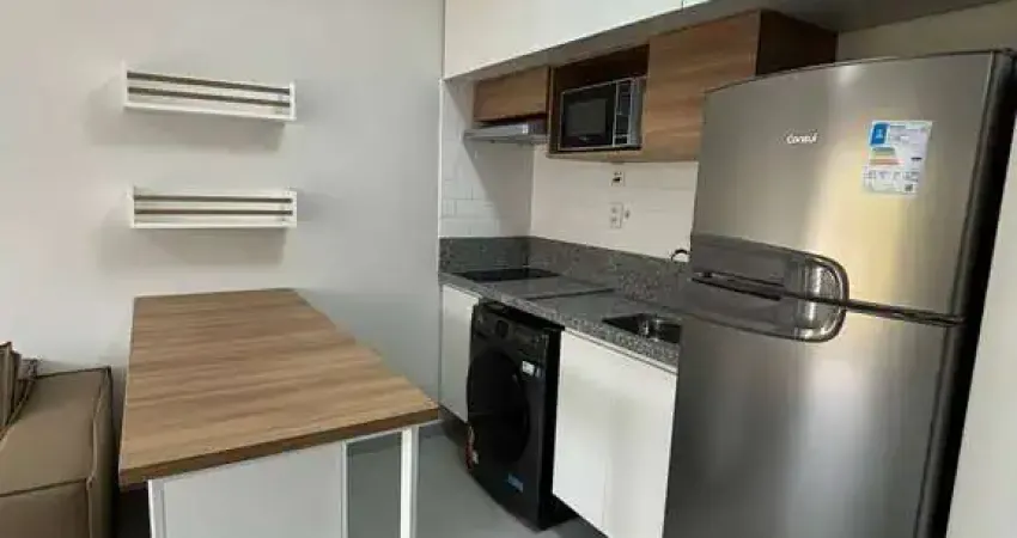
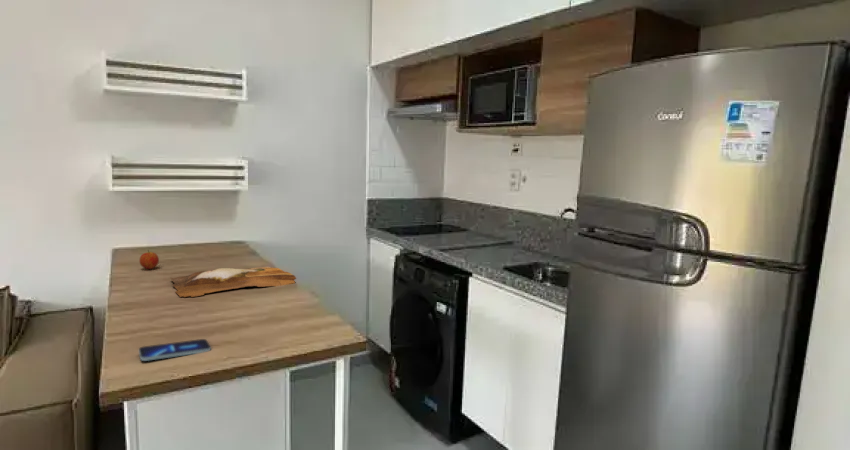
+ smartphone [138,338,212,362]
+ fruit [139,249,160,270]
+ cutting board [169,266,297,298]
